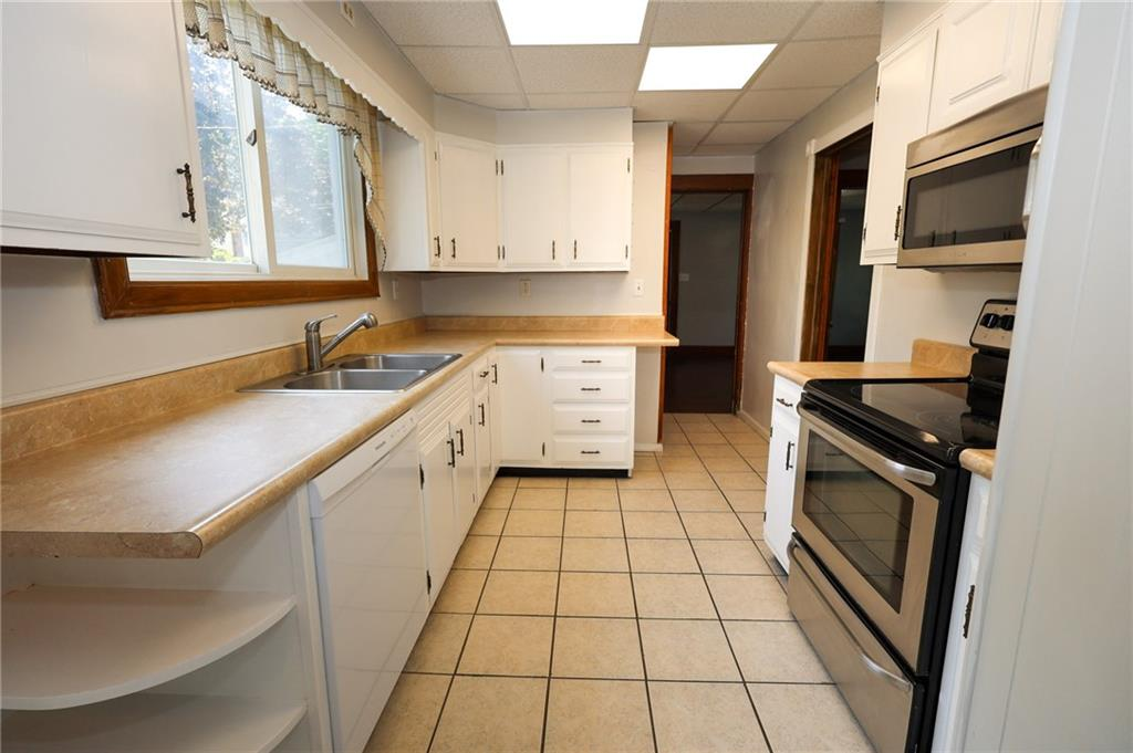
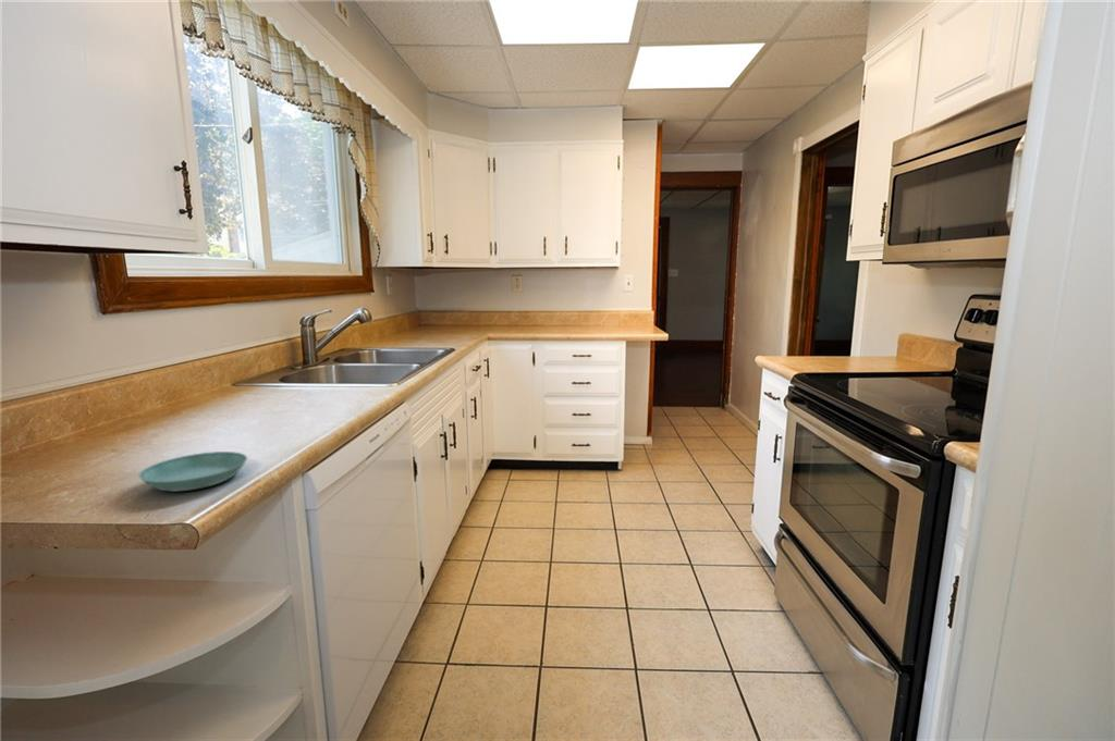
+ saucer [137,450,248,493]
